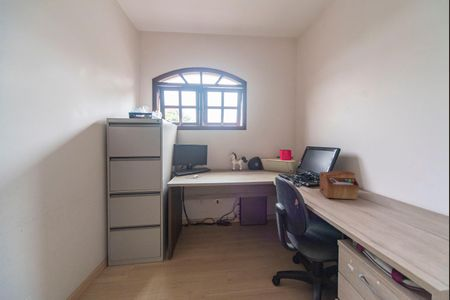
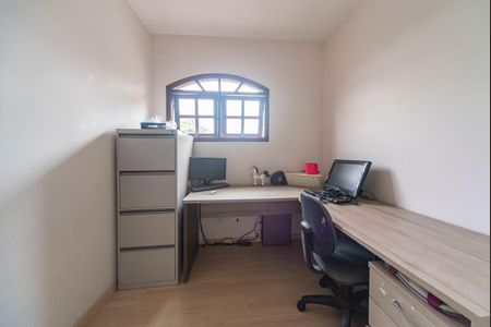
- sewing box [319,169,360,201]
